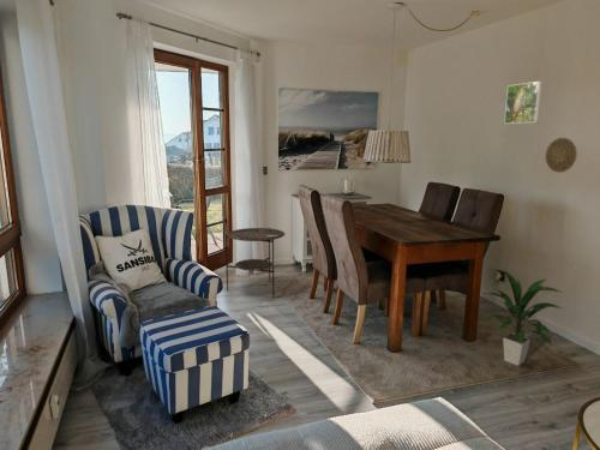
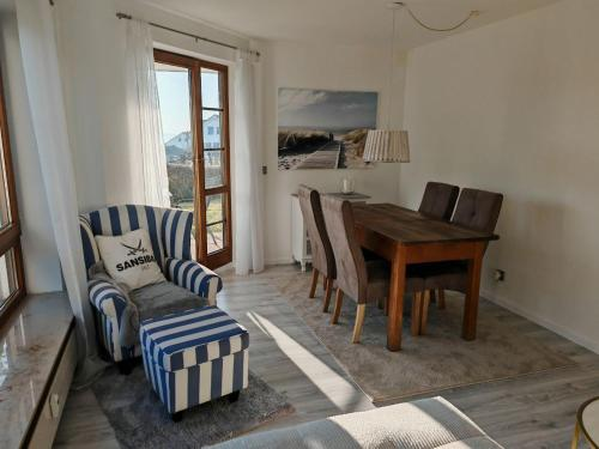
- indoor plant [481,266,565,367]
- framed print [503,80,544,125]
- side table [224,227,286,300]
- decorative plate [545,137,578,174]
